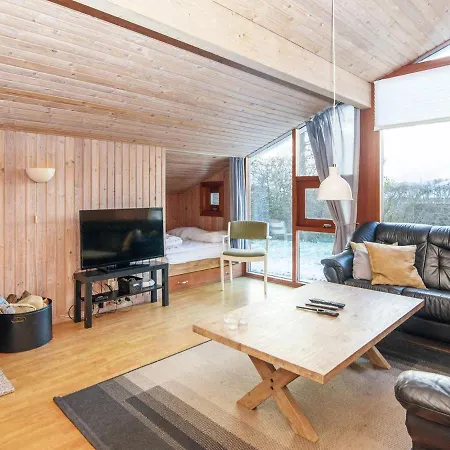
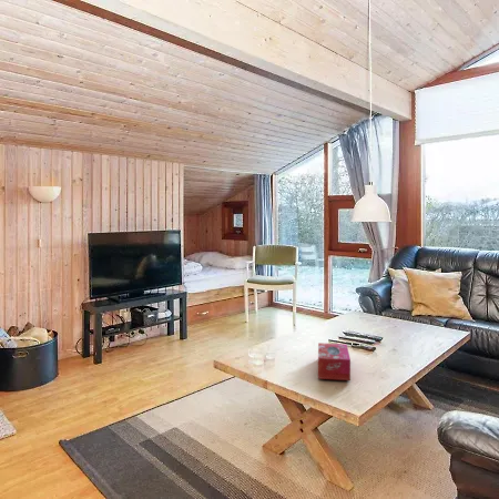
+ tissue box [317,342,352,381]
